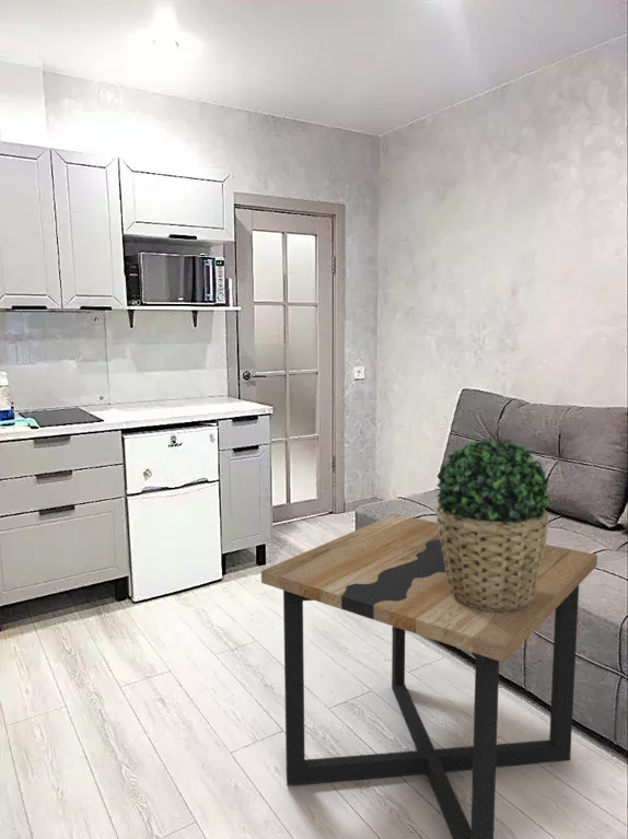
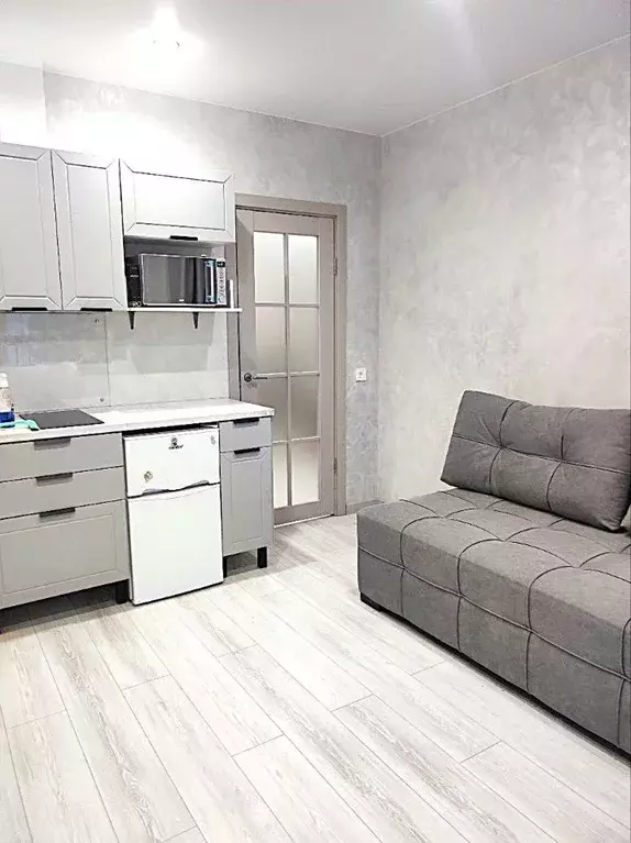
- potted plant [434,436,551,613]
- side table [260,513,598,839]
